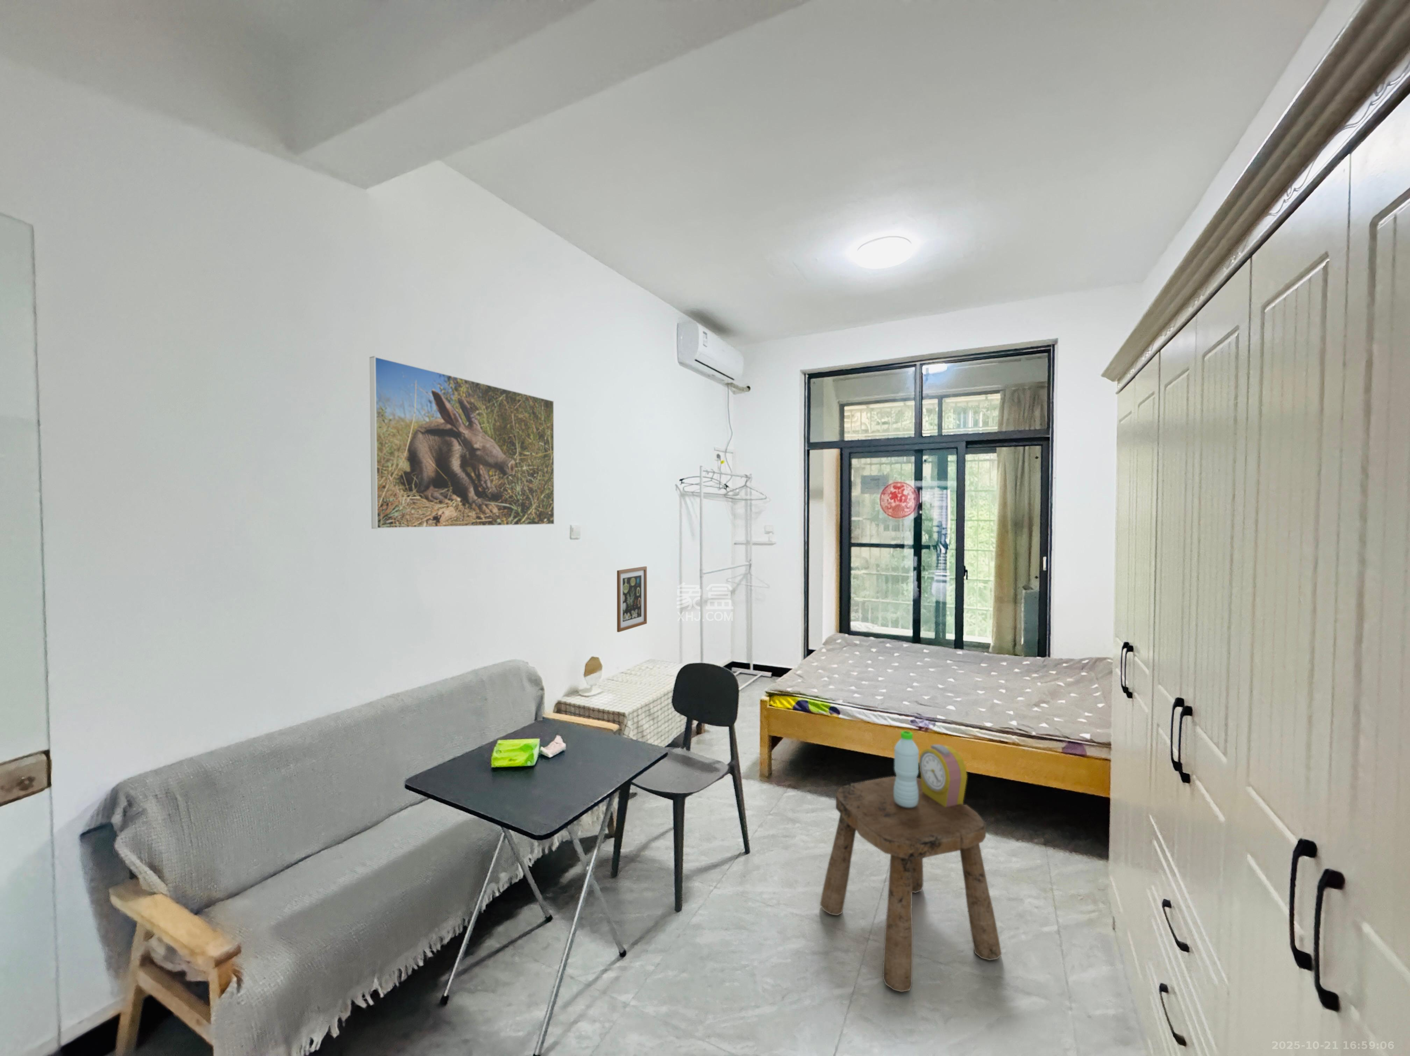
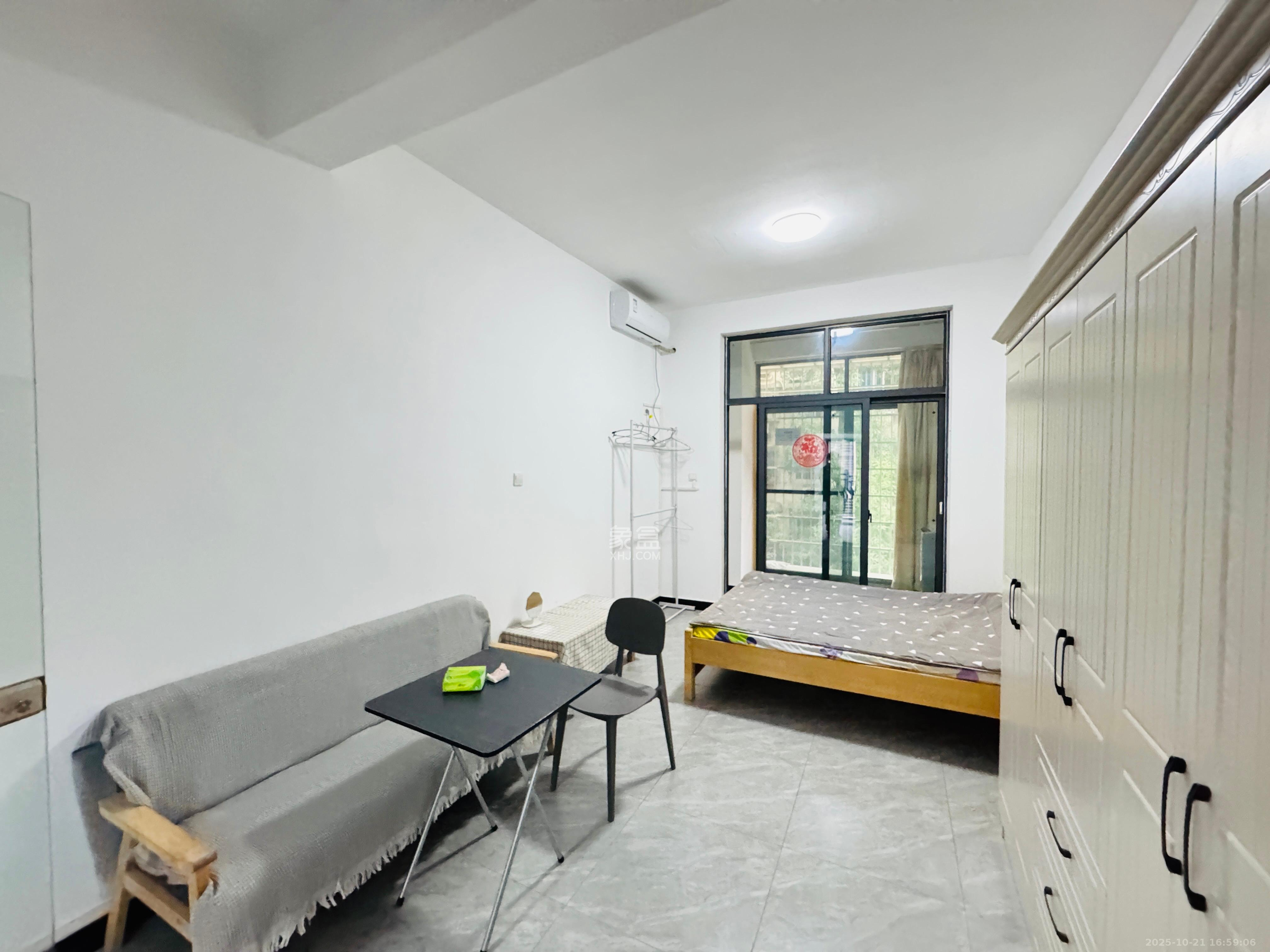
- water bottle [894,731,919,808]
- alarm clock [918,744,967,808]
- stool [819,776,1001,993]
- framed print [370,356,555,529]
- wall art [616,566,647,632]
